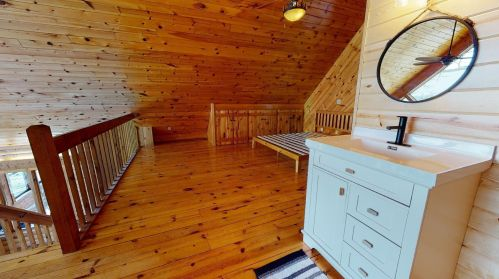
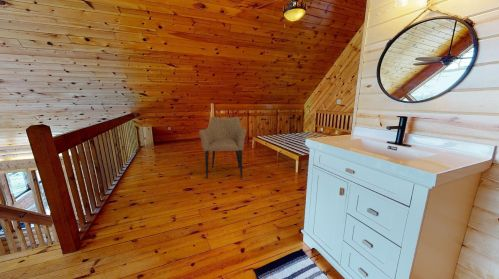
+ armchair [198,116,247,179]
